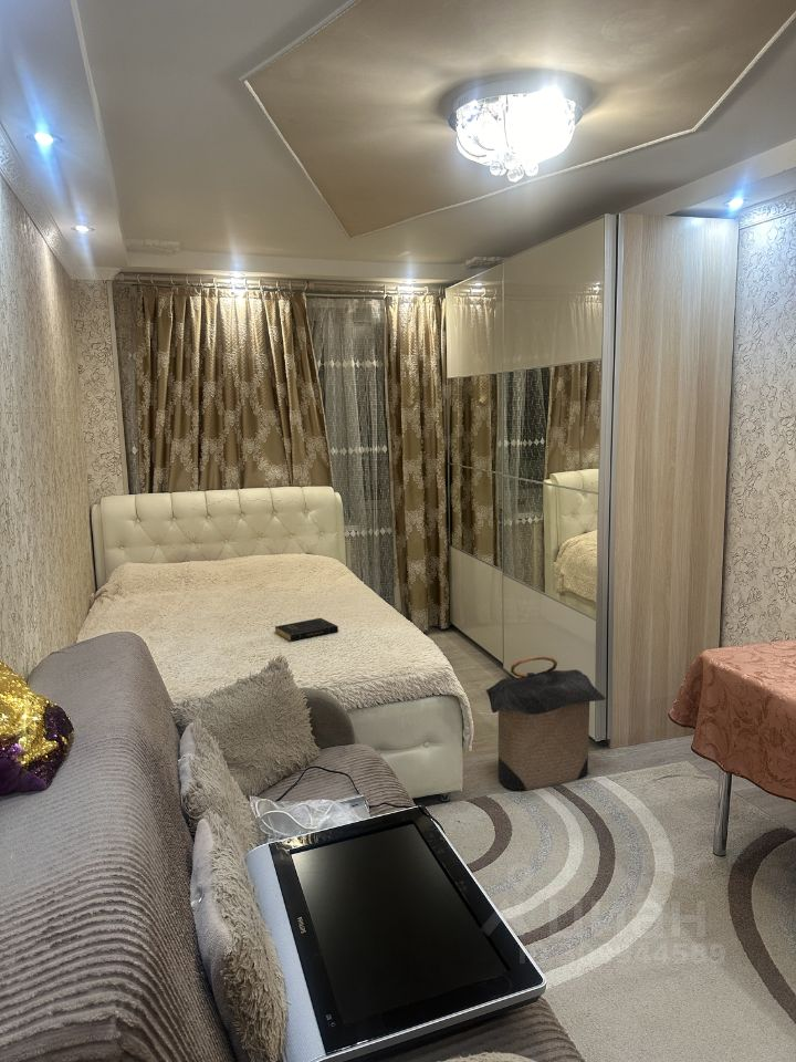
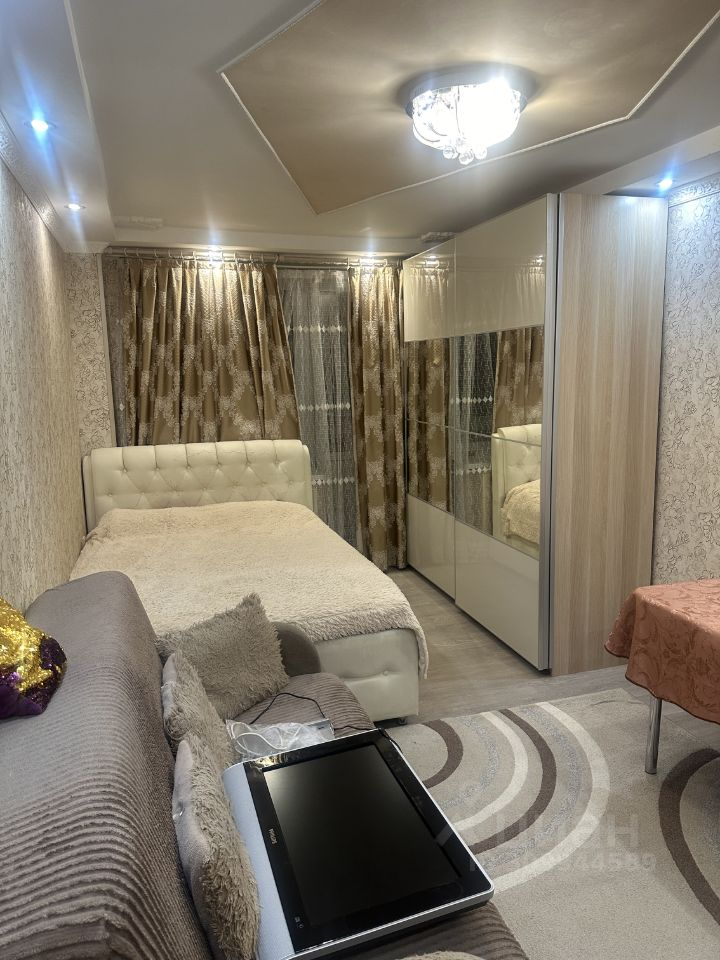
- book [274,617,339,643]
- laundry hamper [484,655,607,792]
